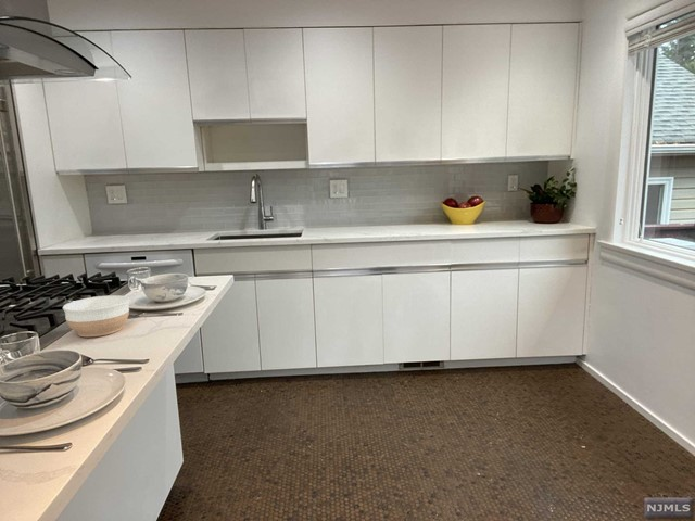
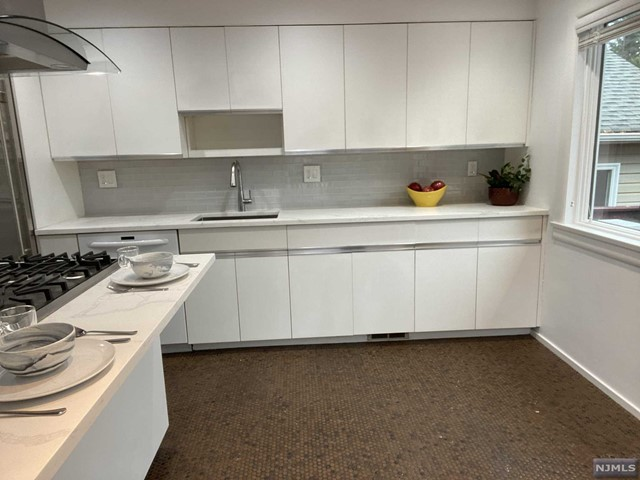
- bowl [62,294,130,338]
